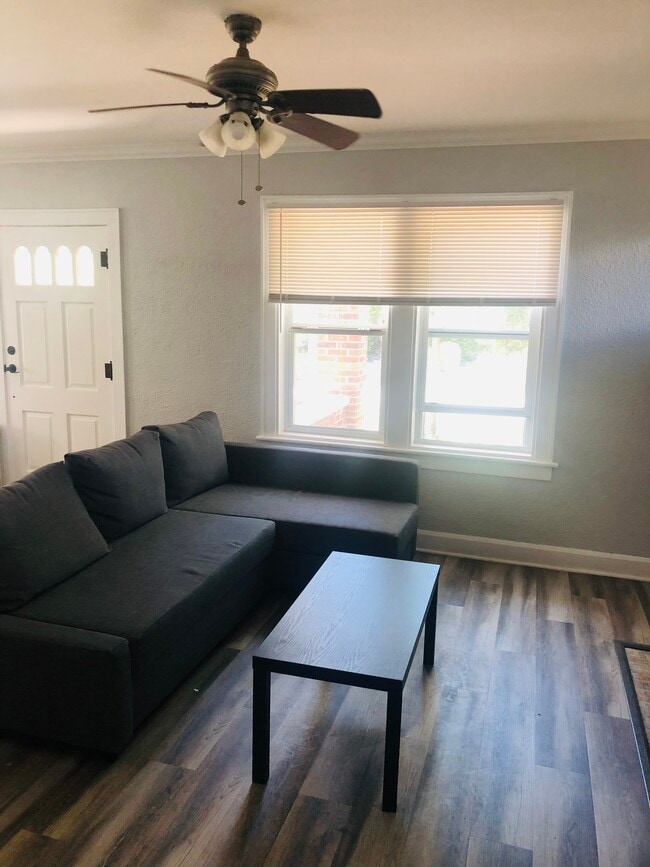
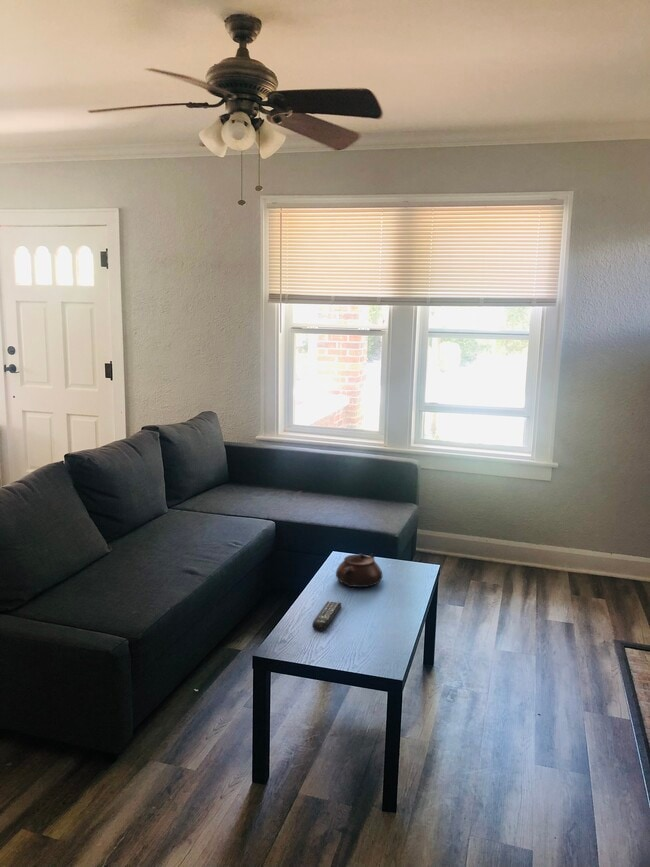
+ remote control [312,600,342,632]
+ teapot [335,553,383,588]
